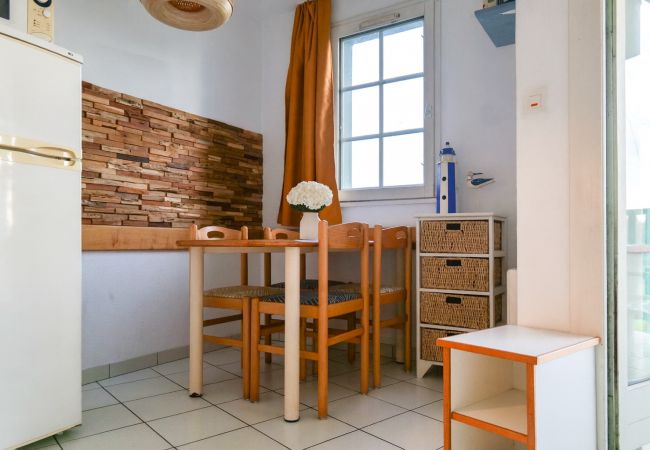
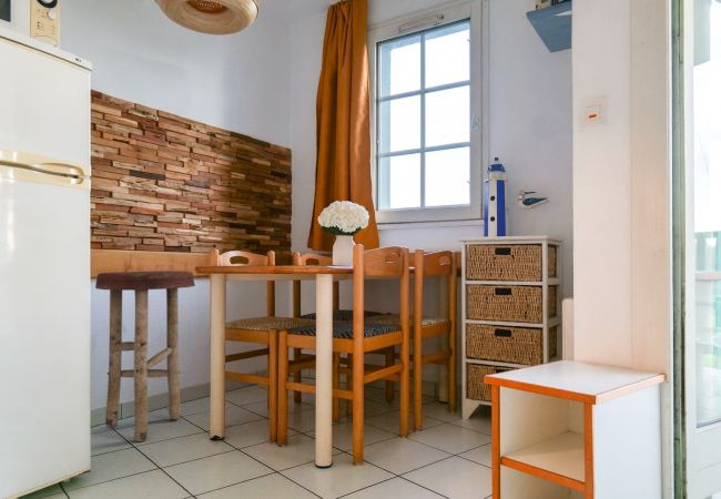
+ stool [94,269,196,442]
